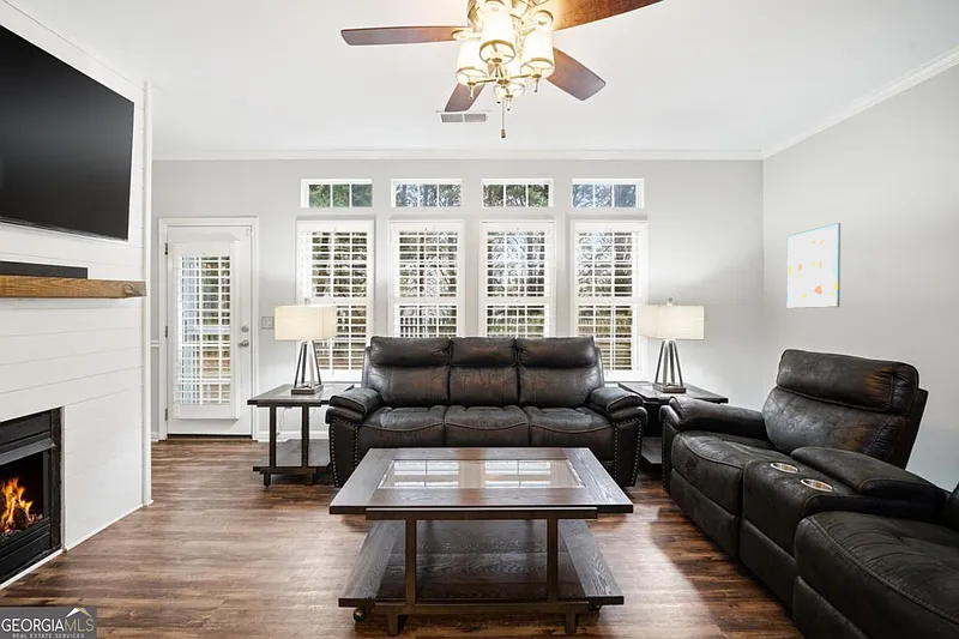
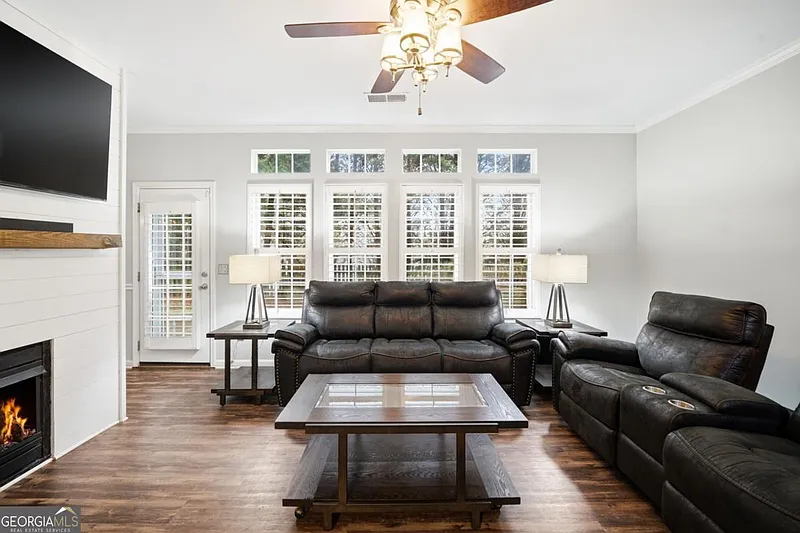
- wall art [785,222,842,309]
